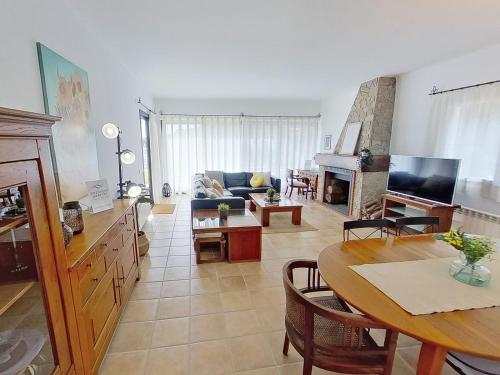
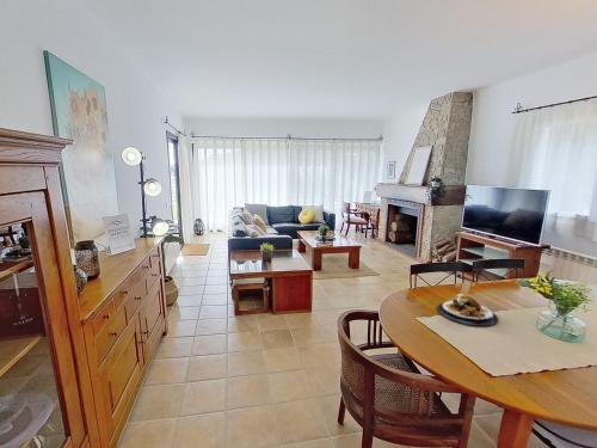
+ plate [436,293,499,326]
